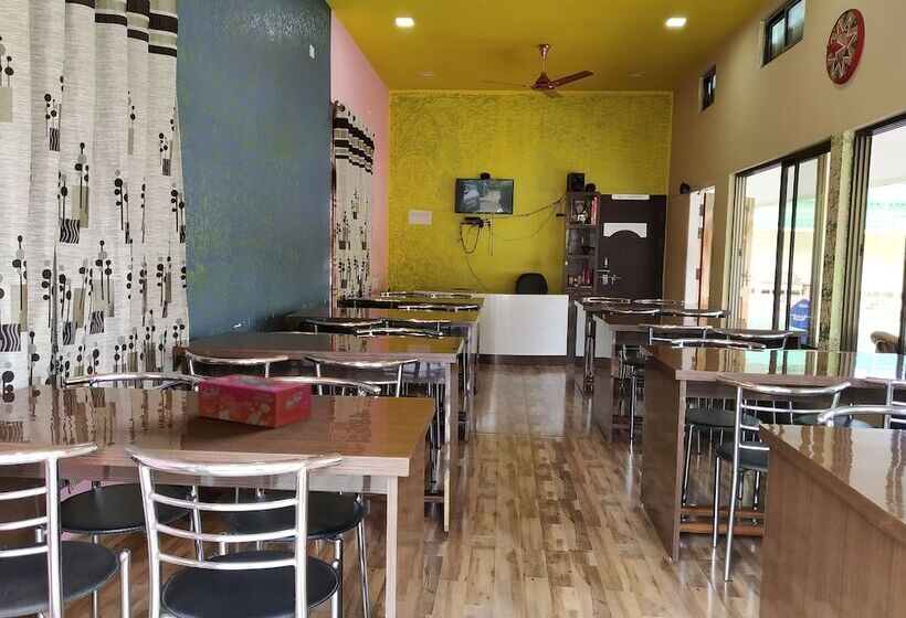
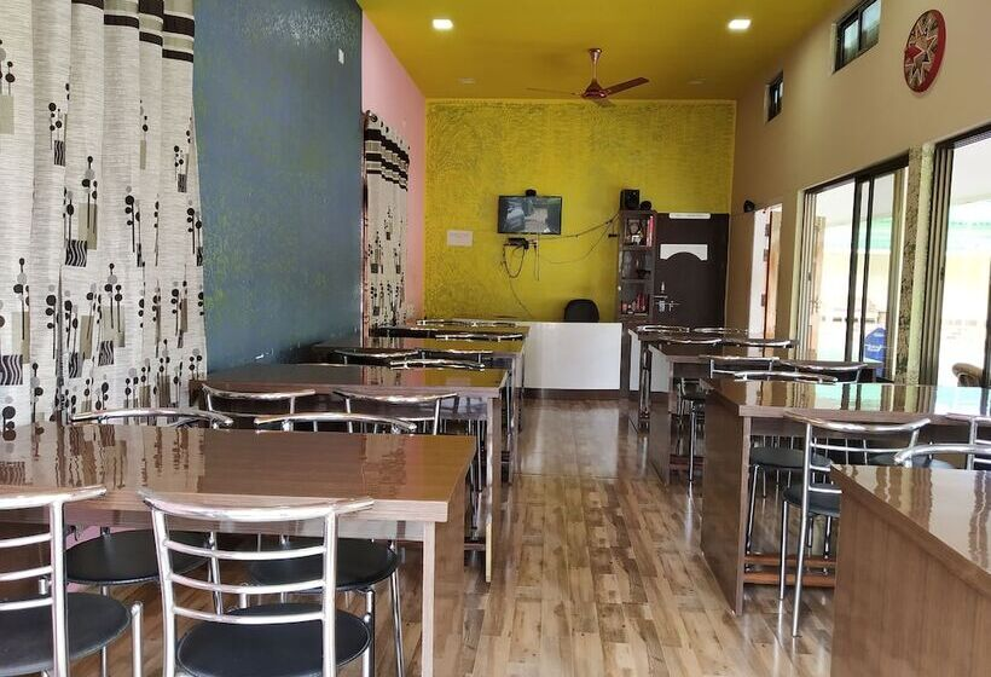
- tissue box [197,373,313,429]
